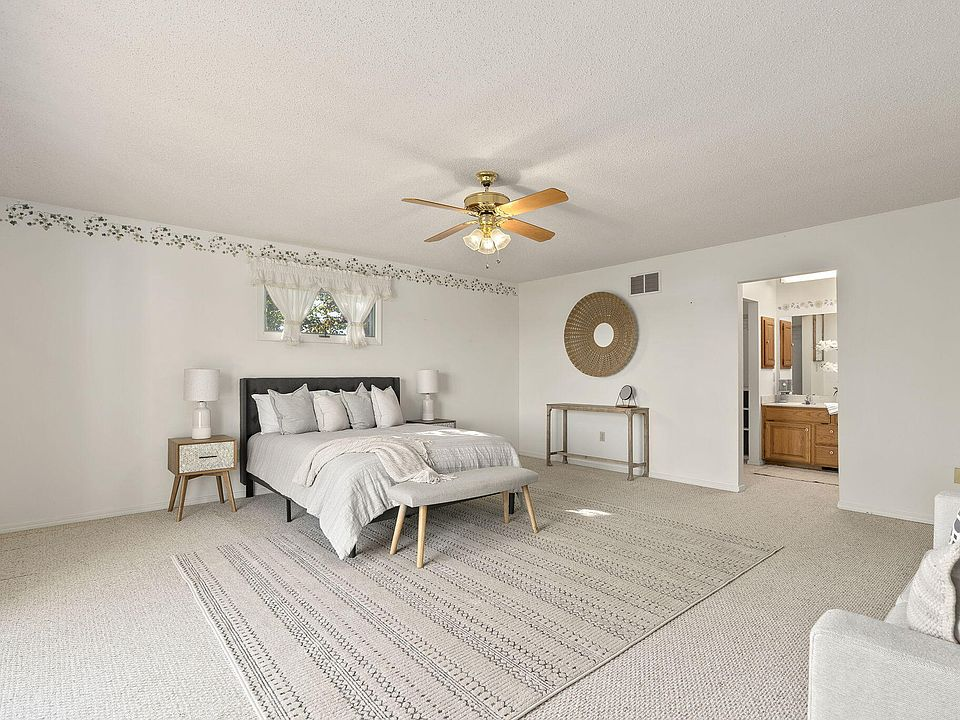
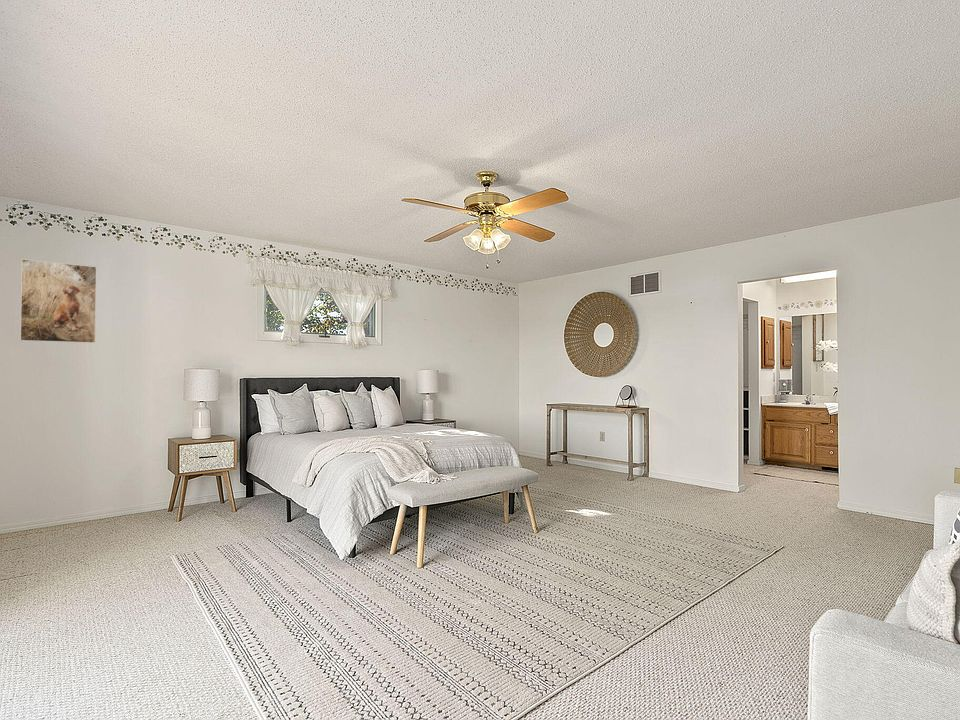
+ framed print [19,258,98,344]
